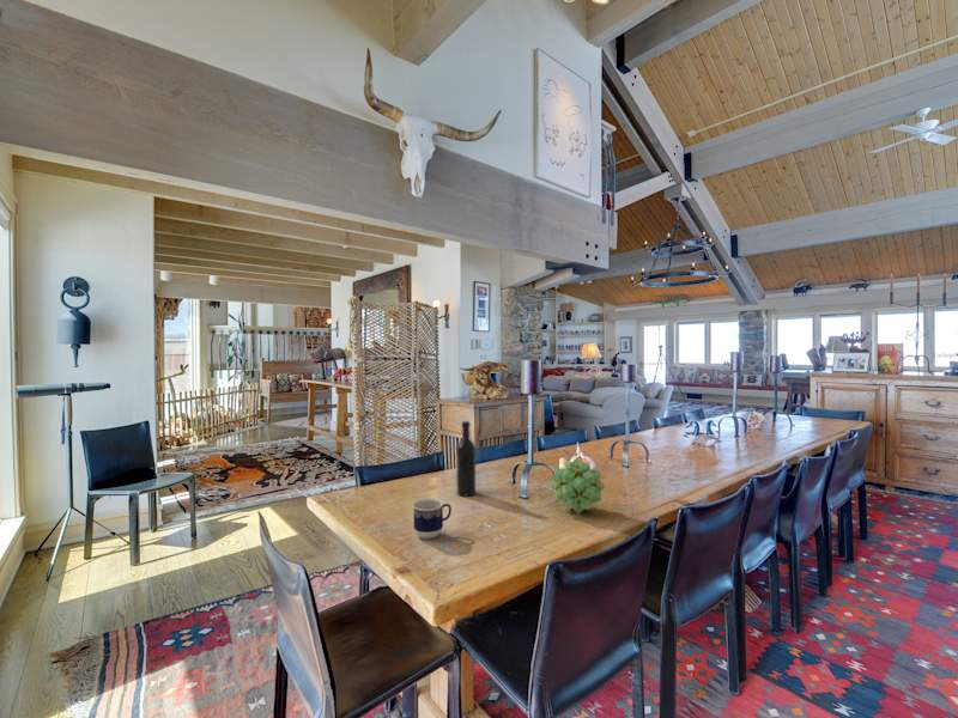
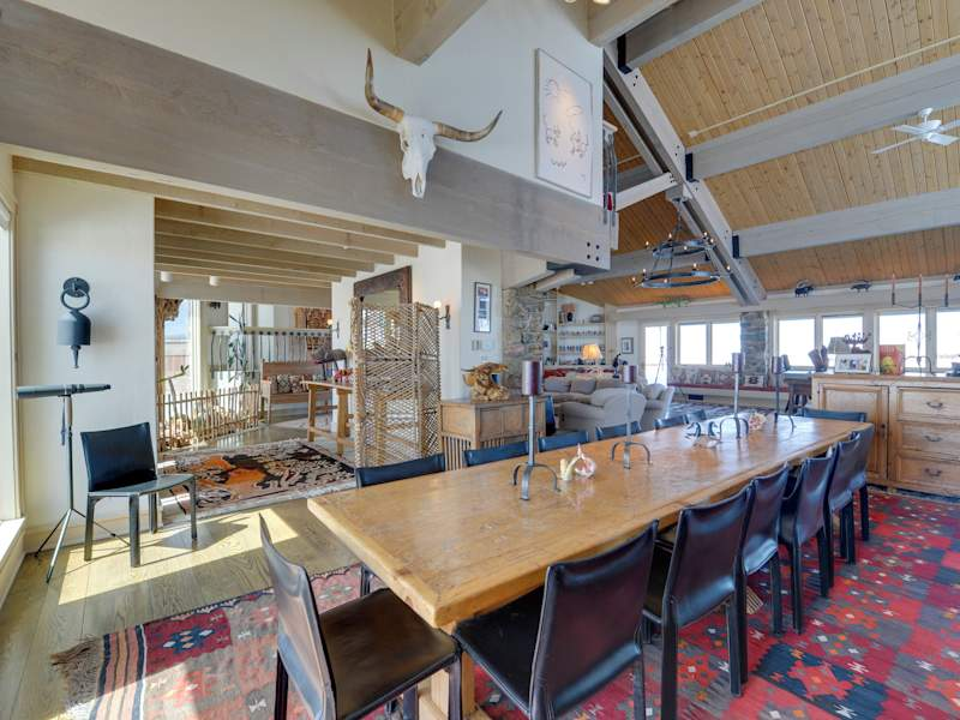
- decorative ball [550,457,607,515]
- cup [412,498,453,540]
- wine bottle [455,420,477,498]
